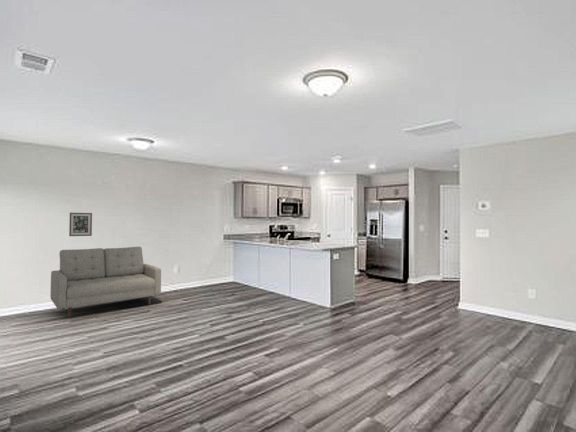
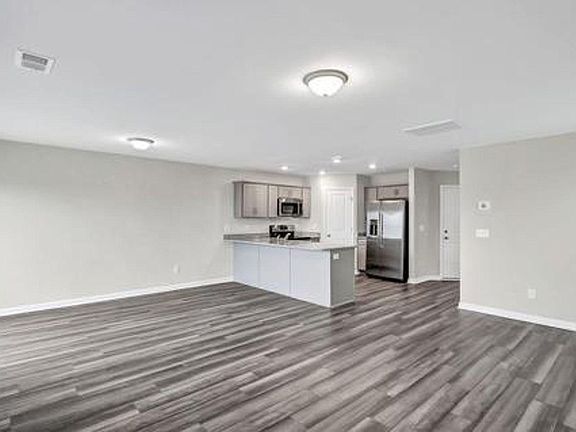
- wall art [68,212,93,237]
- sofa [49,246,162,319]
